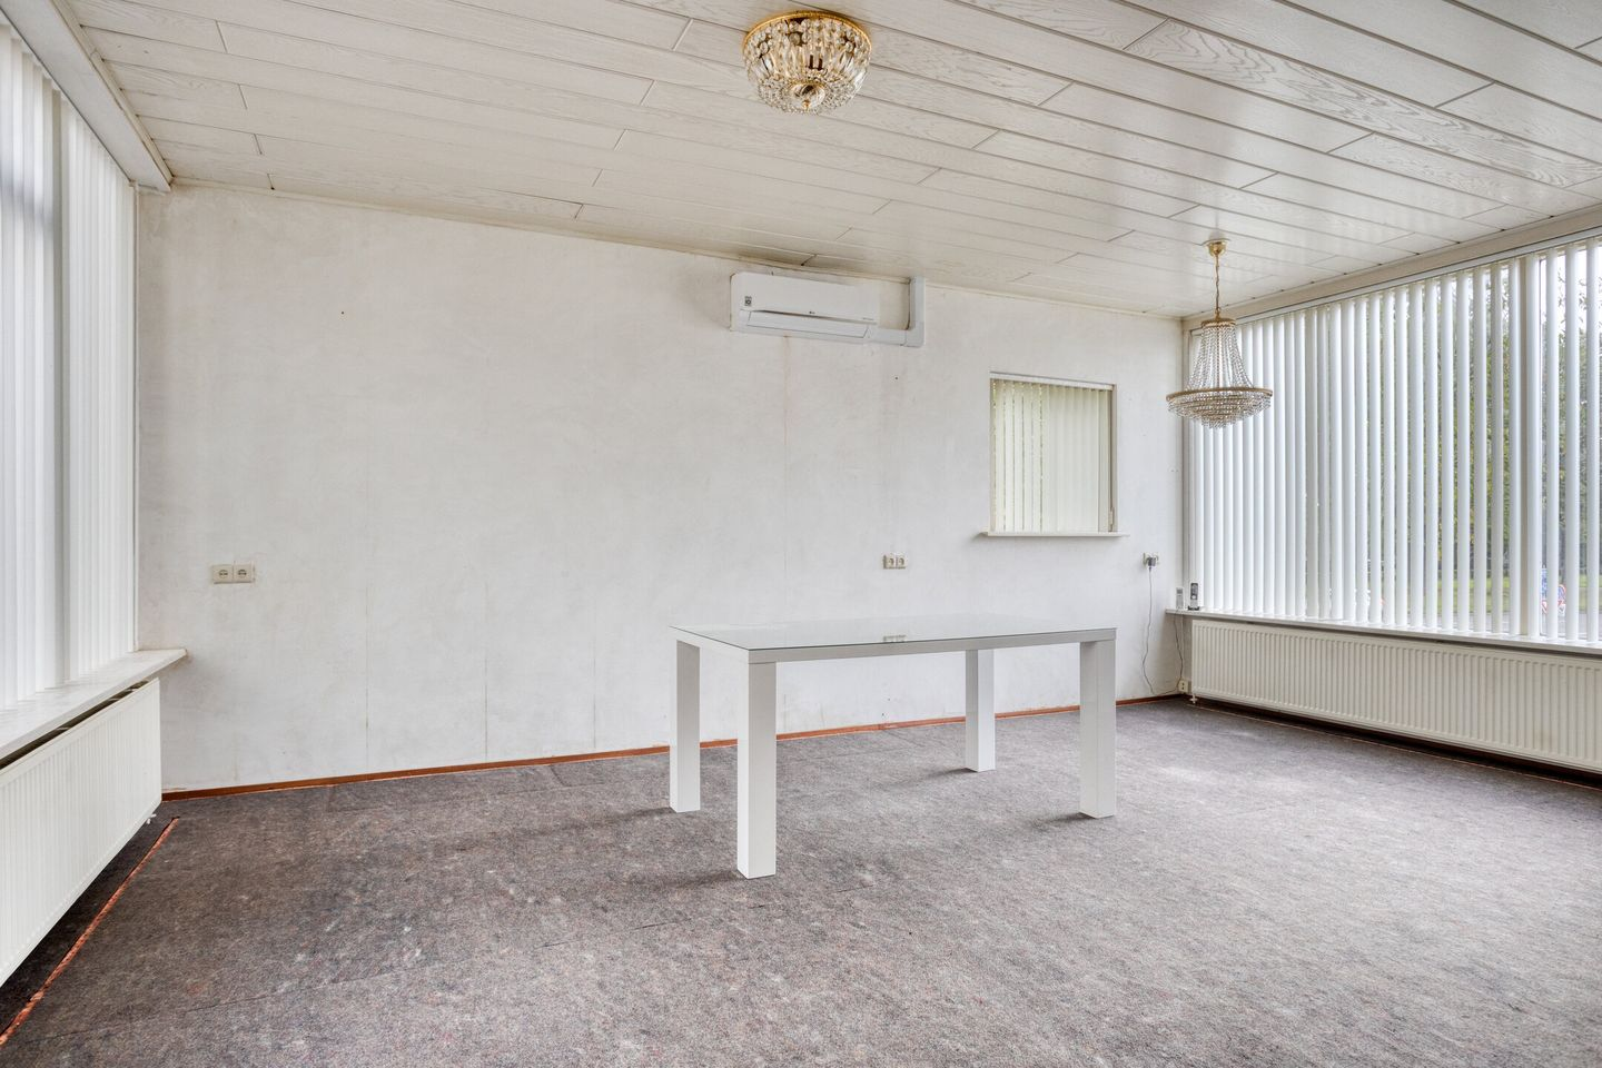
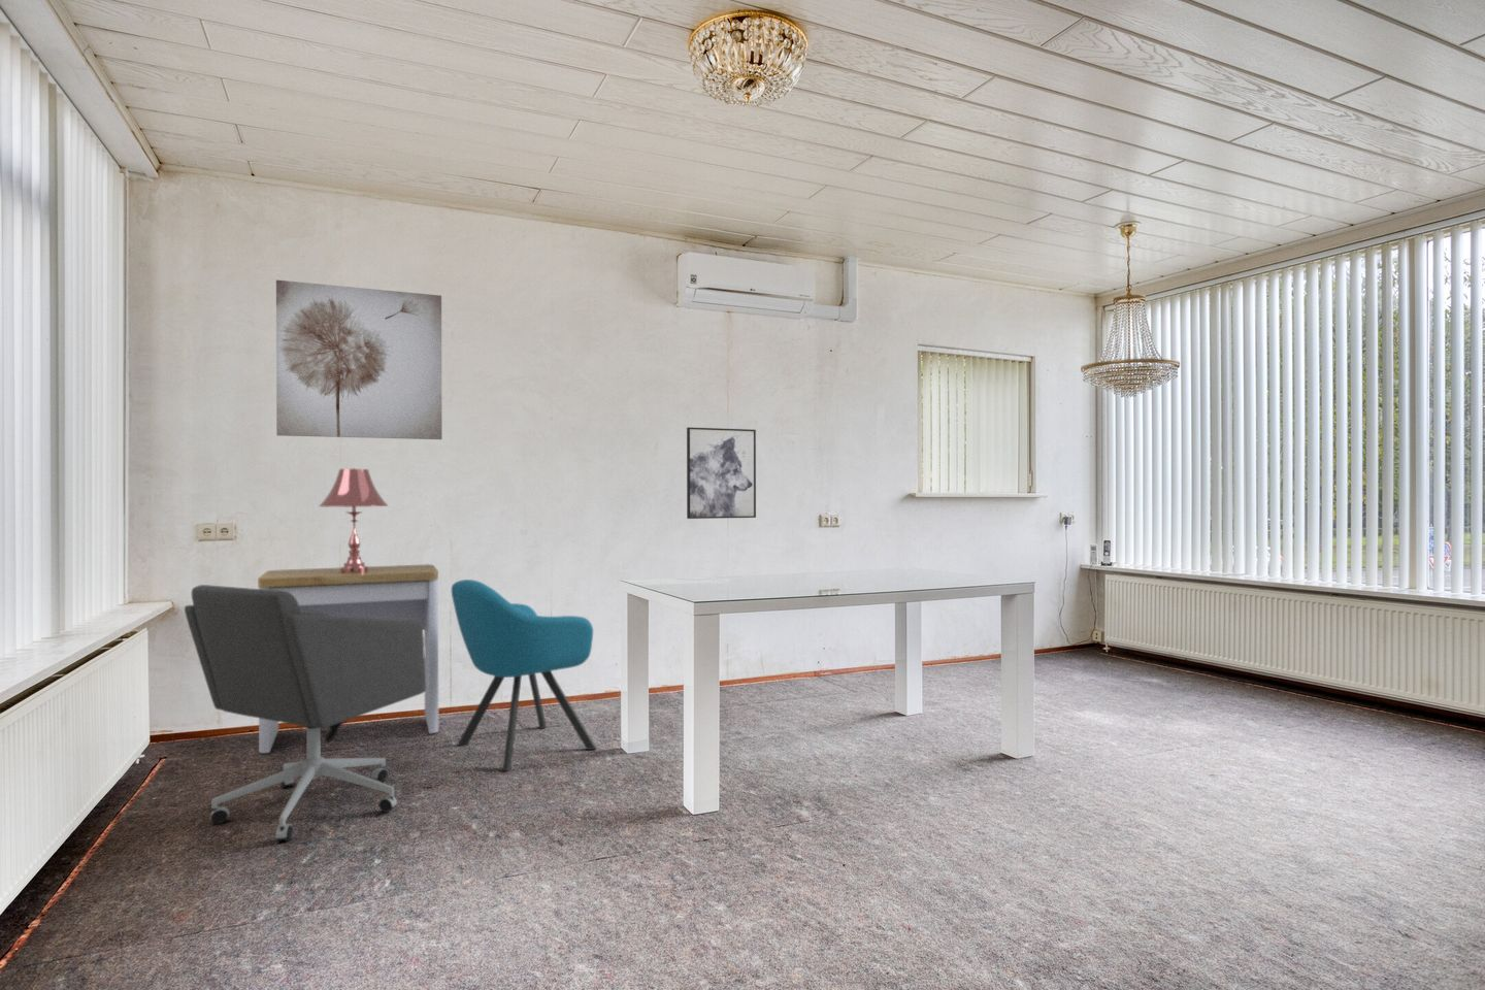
+ wall art [275,280,443,441]
+ wall art [686,425,757,519]
+ table lamp [317,467,390,573]
+ office chair [183,583,425,843]
+ desk [256,564,440,754]
+ chair [451,579,597,772]
